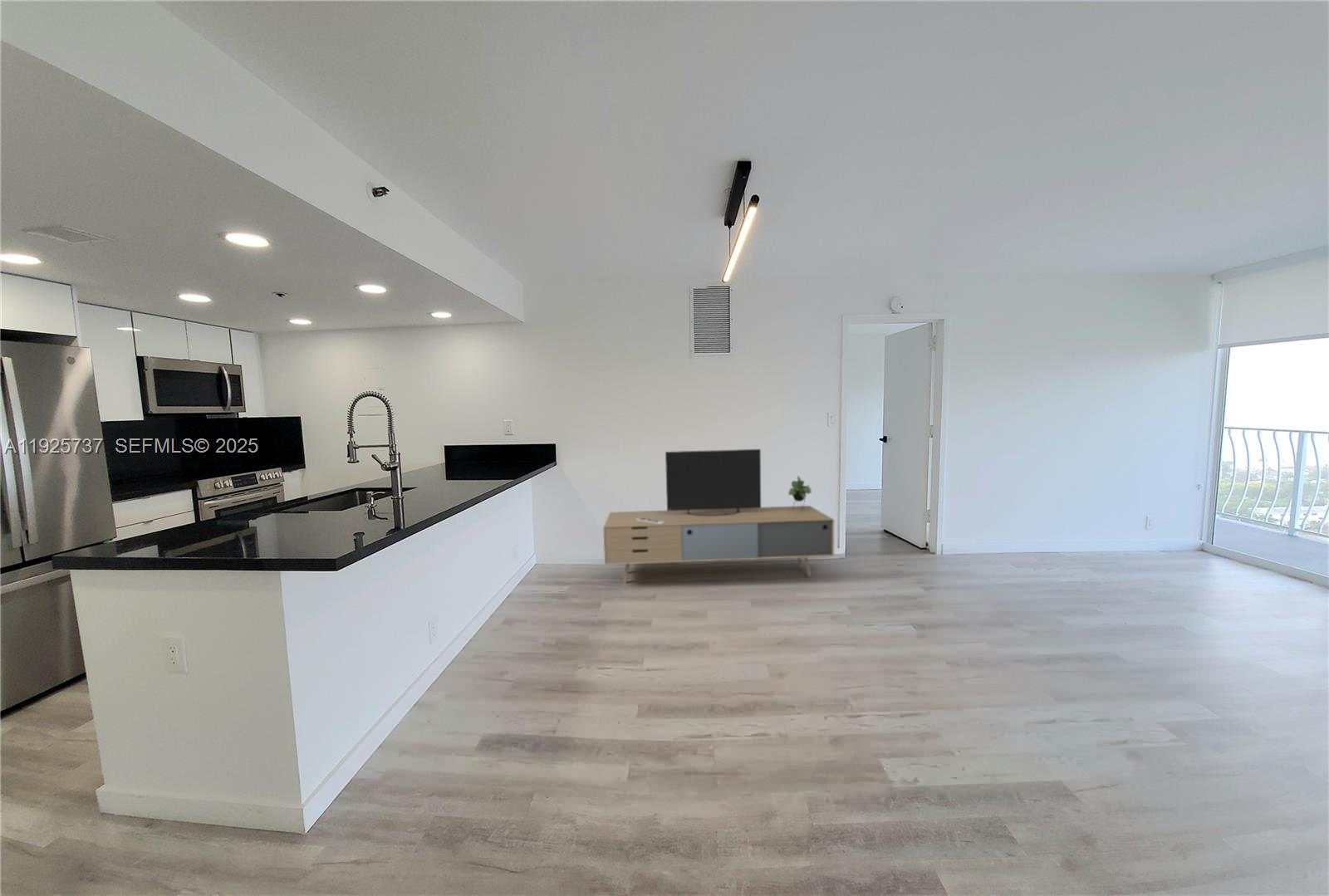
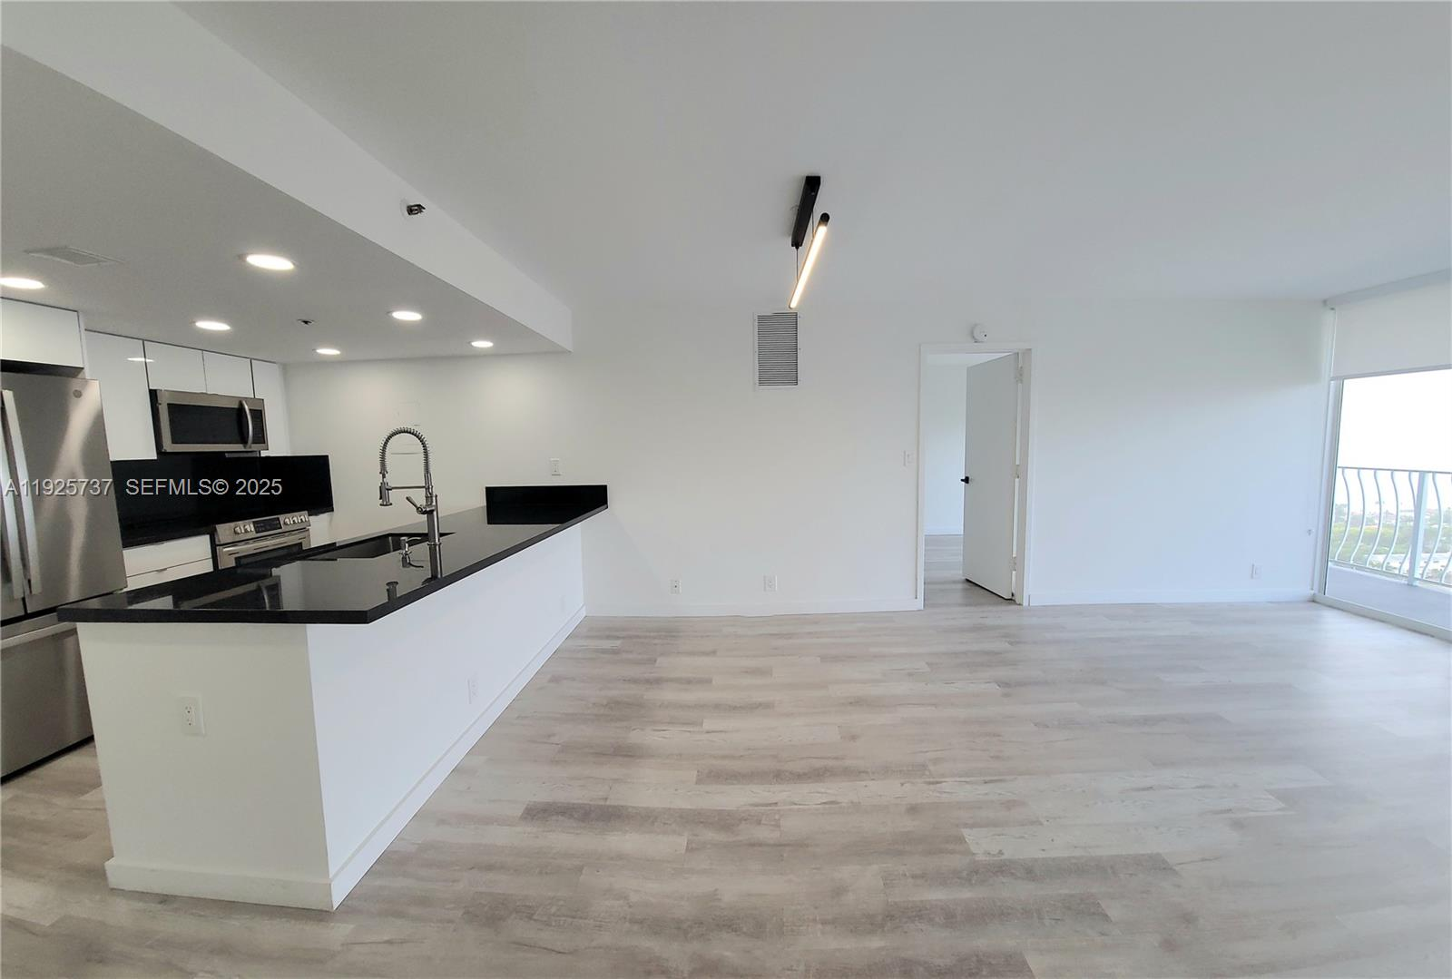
- media console [602,448,835,585]
